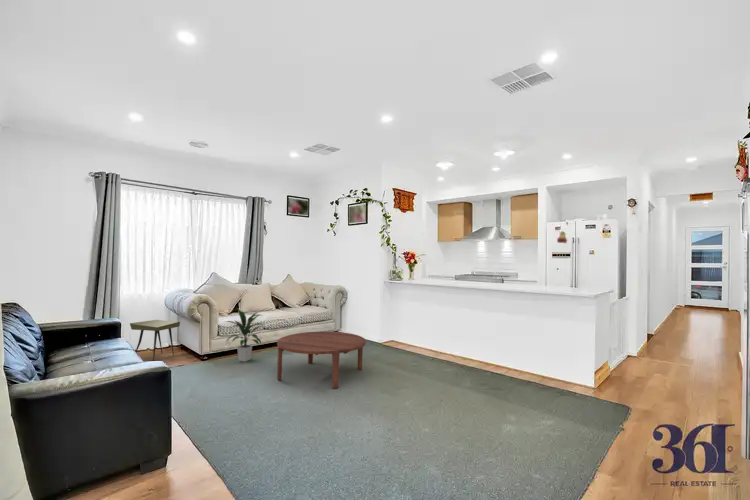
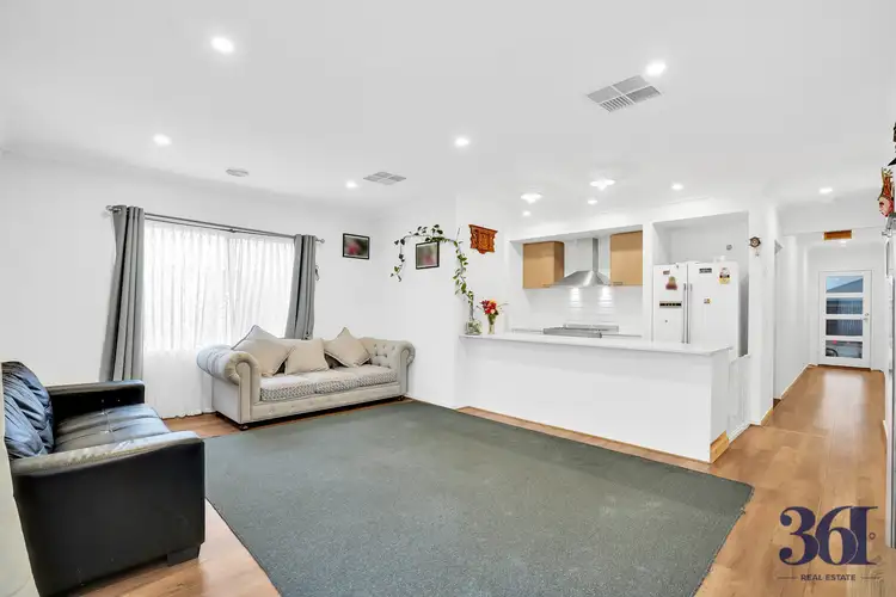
- coffee table [276,331,367,390]
- indoor plant [225,307,264,363]
- side table [129,319,181,362]
